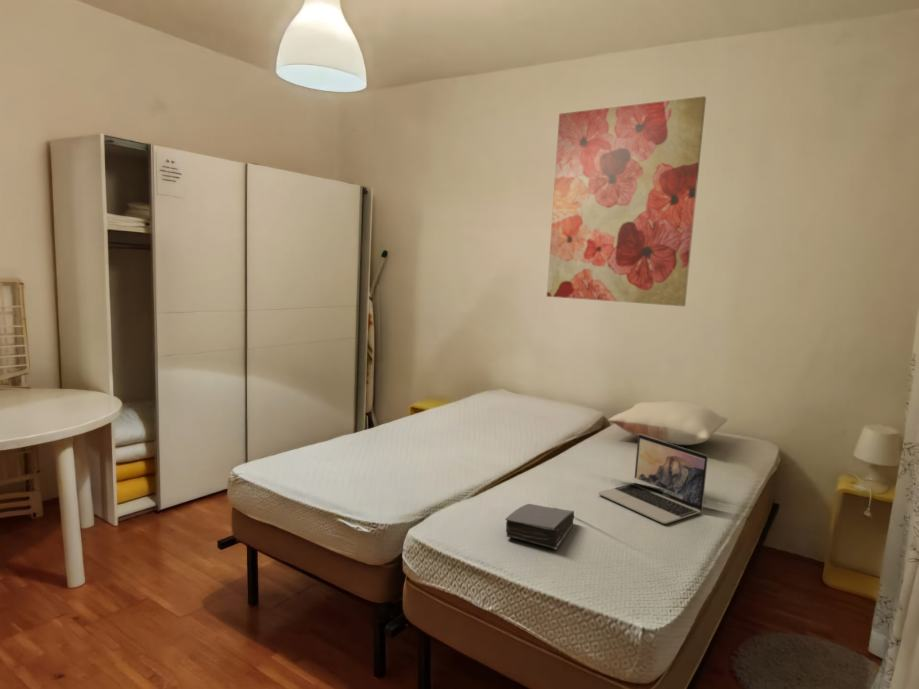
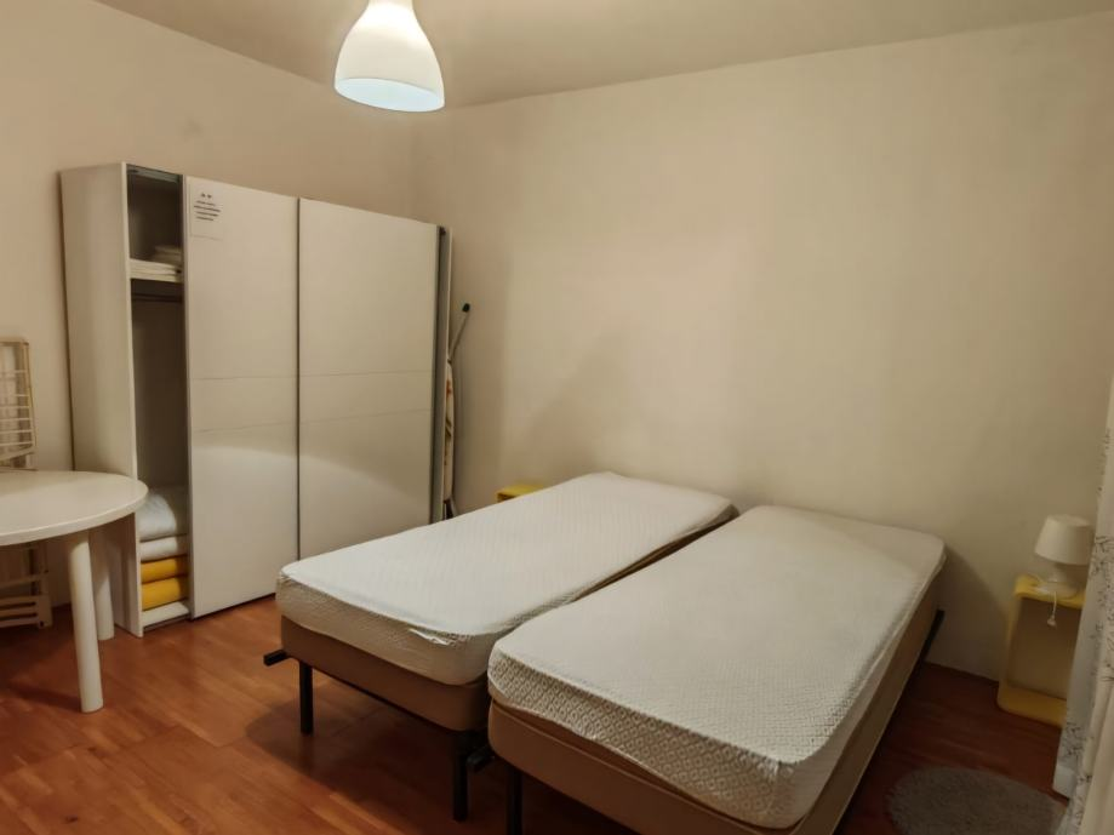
- pillow [607,400,729,446]
- laptop [597,434,709,525]
- wall art [546,95,707,307]
- book [504,503,575,551]
